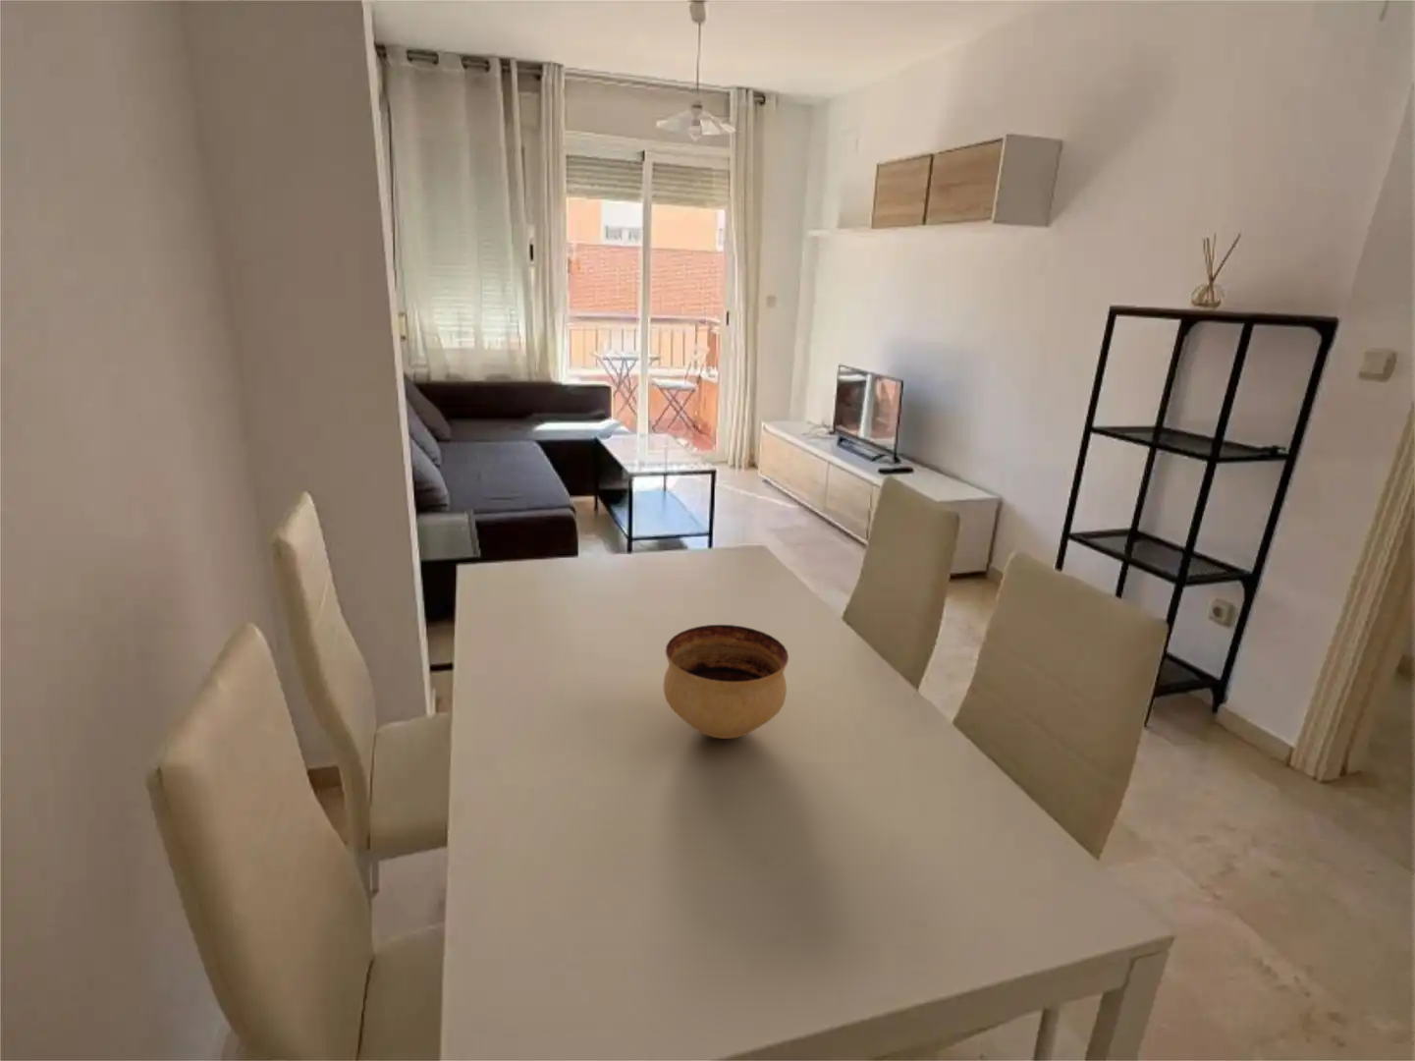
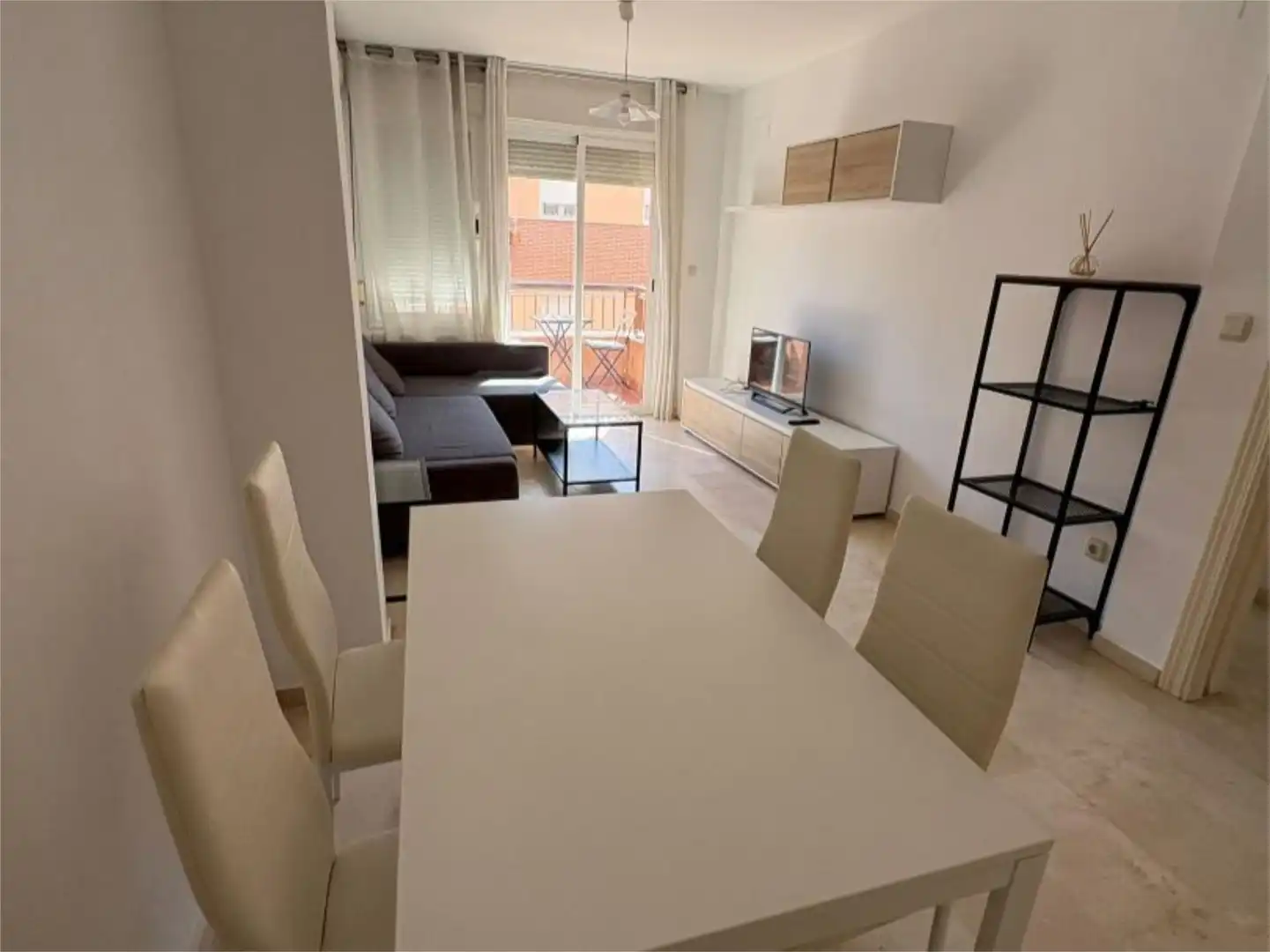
- bowl [663,624,790,740]
